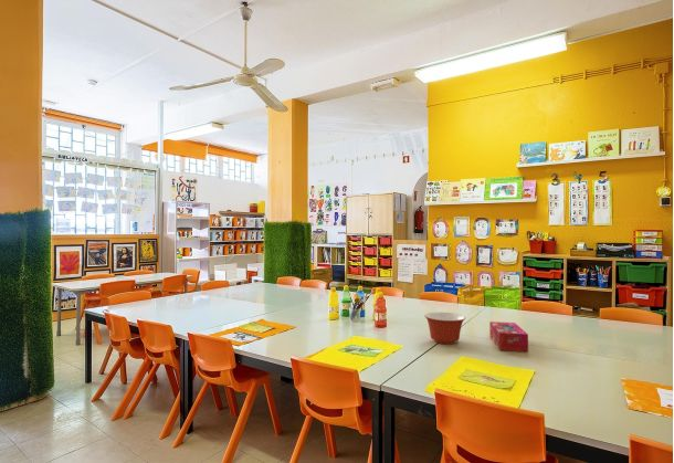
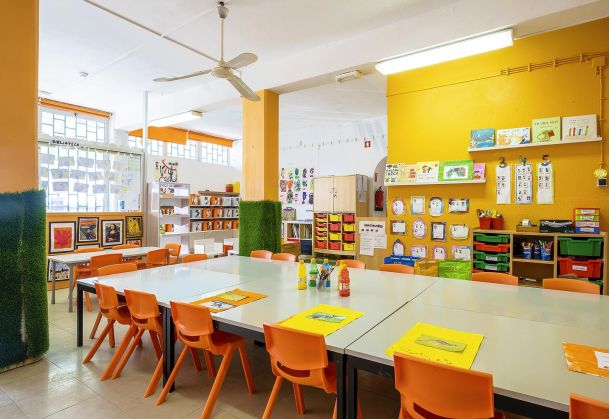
- mixing bowl [423,311,466,345]
- tissue box [488,320,529,352]
